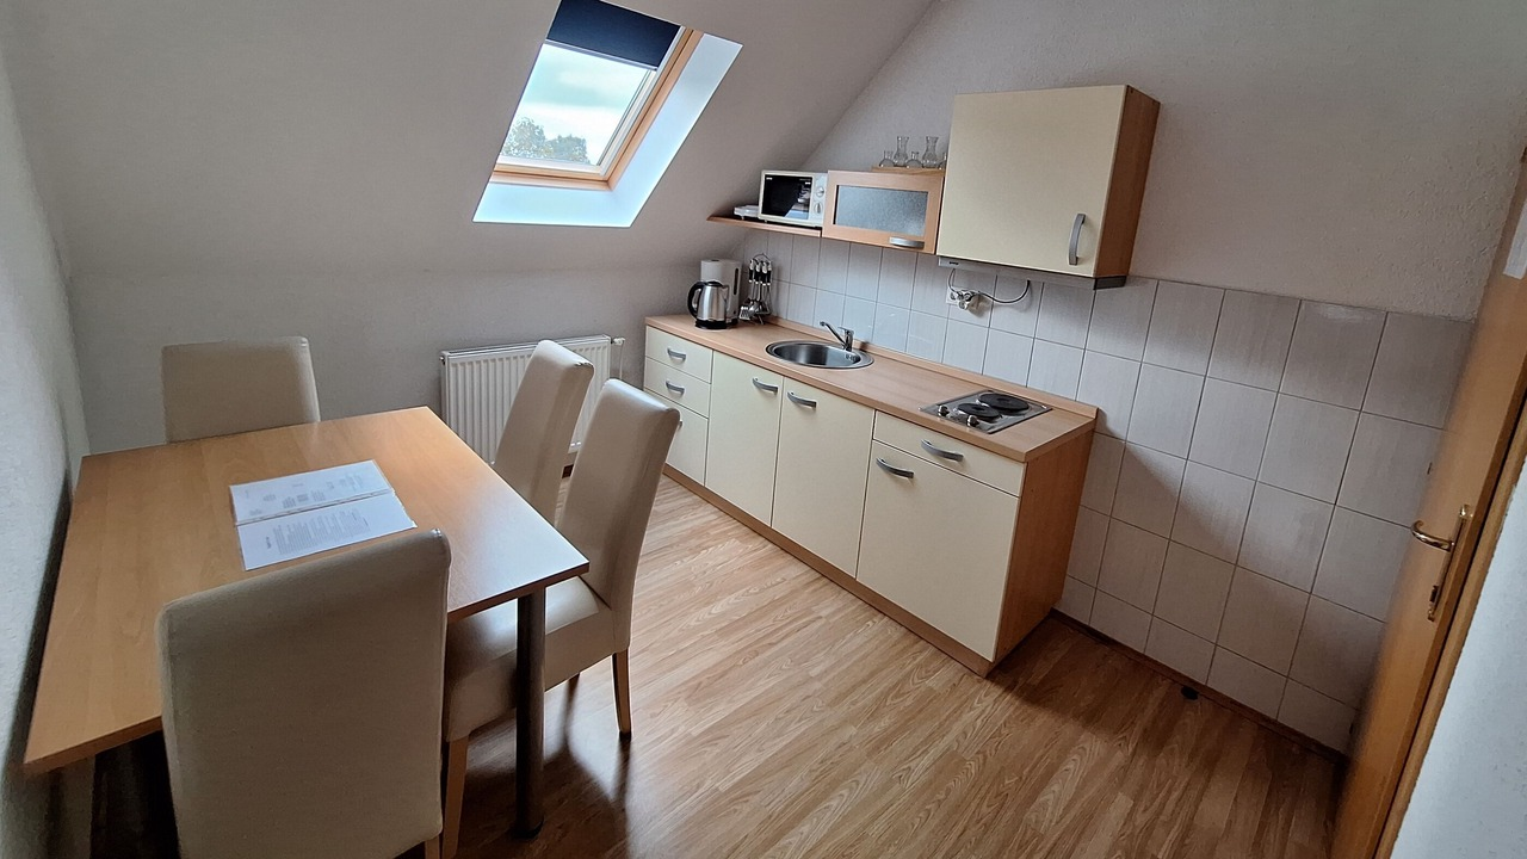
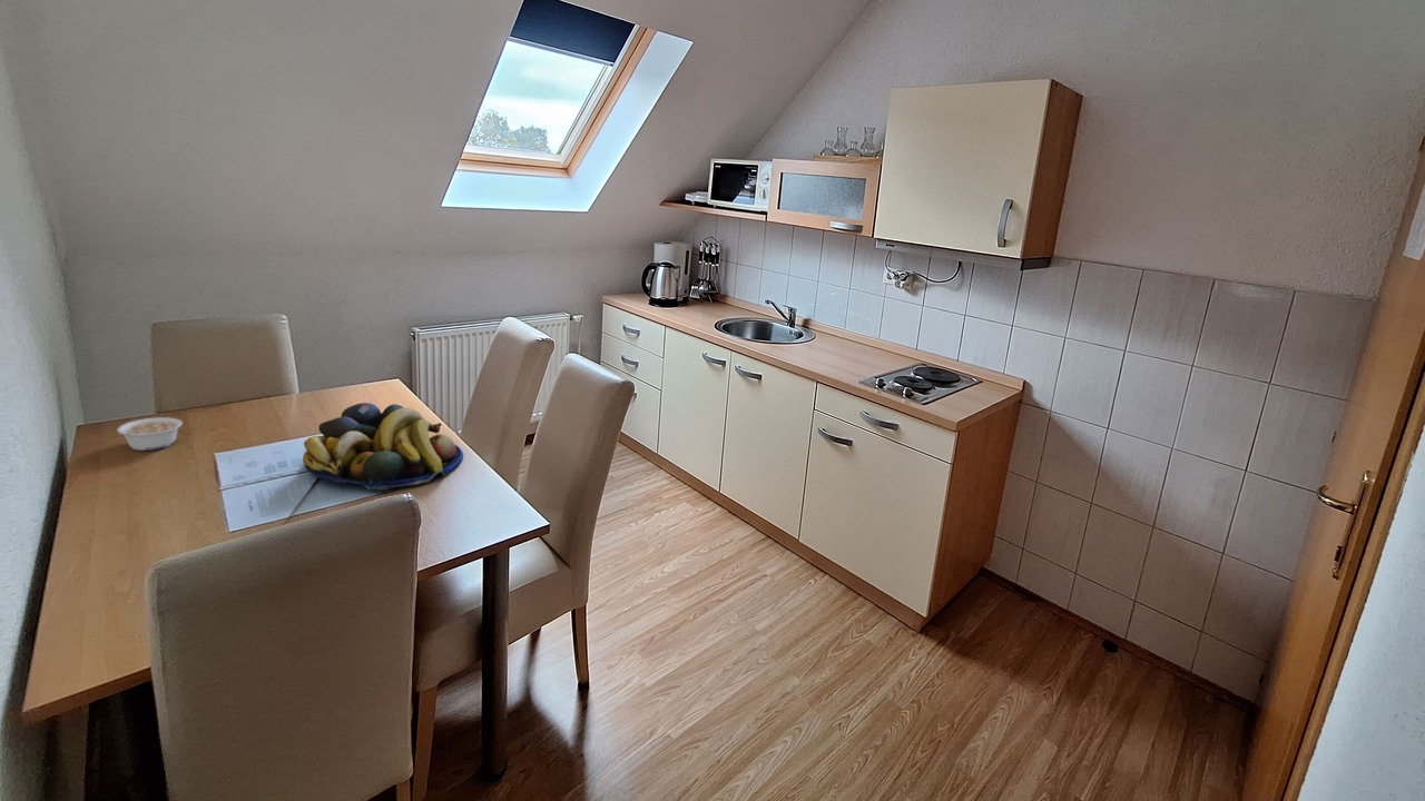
+ legume [115,416,184,452]
+ fruit bowl [302,402,464,491]
